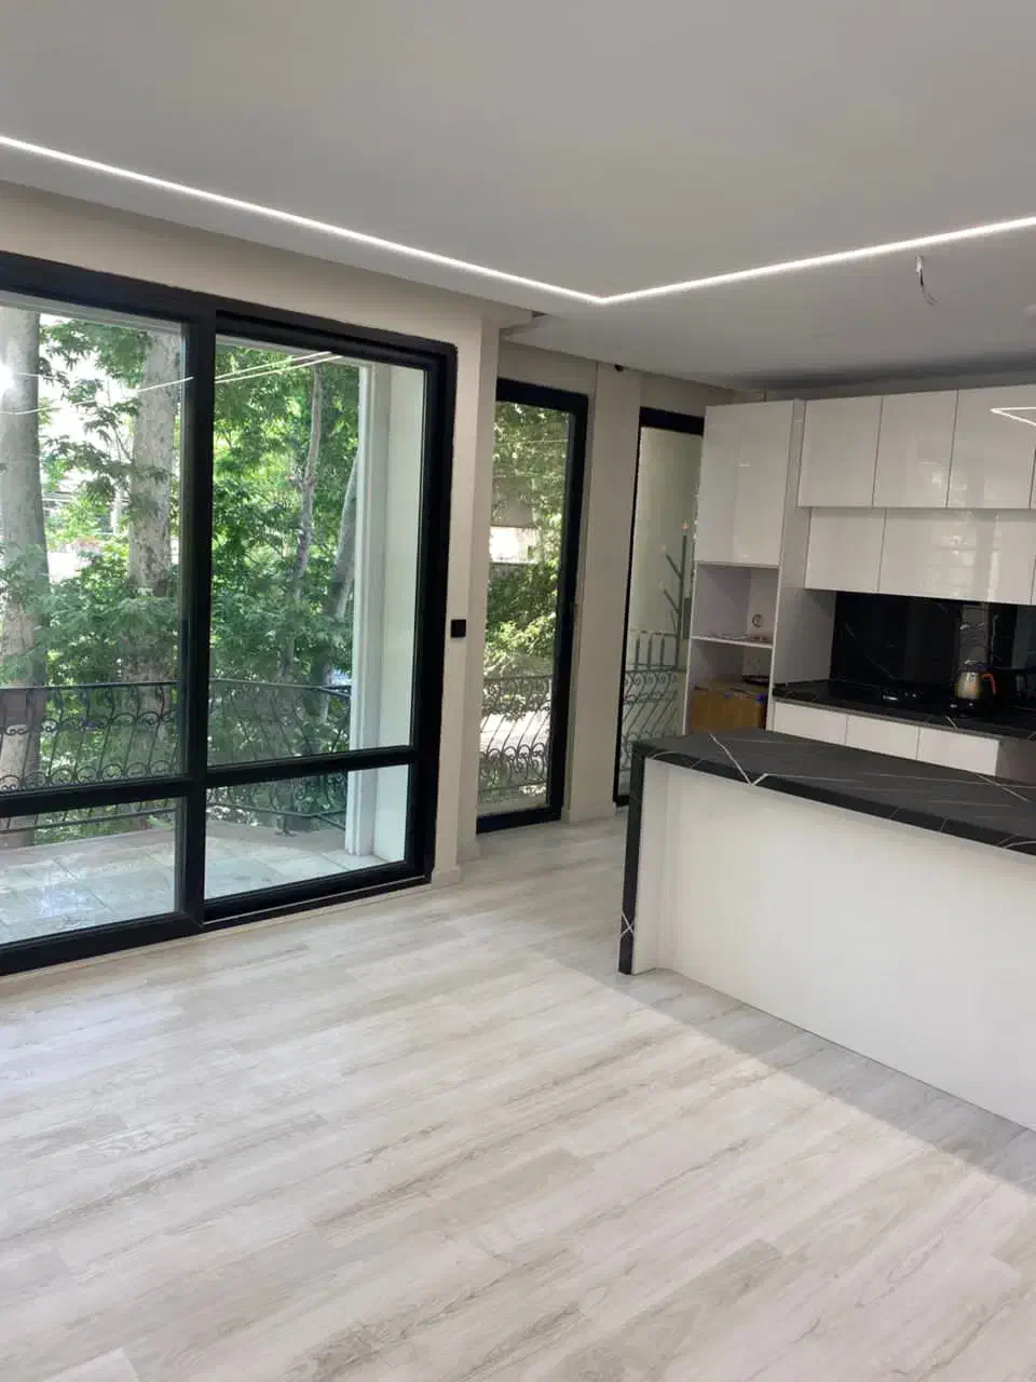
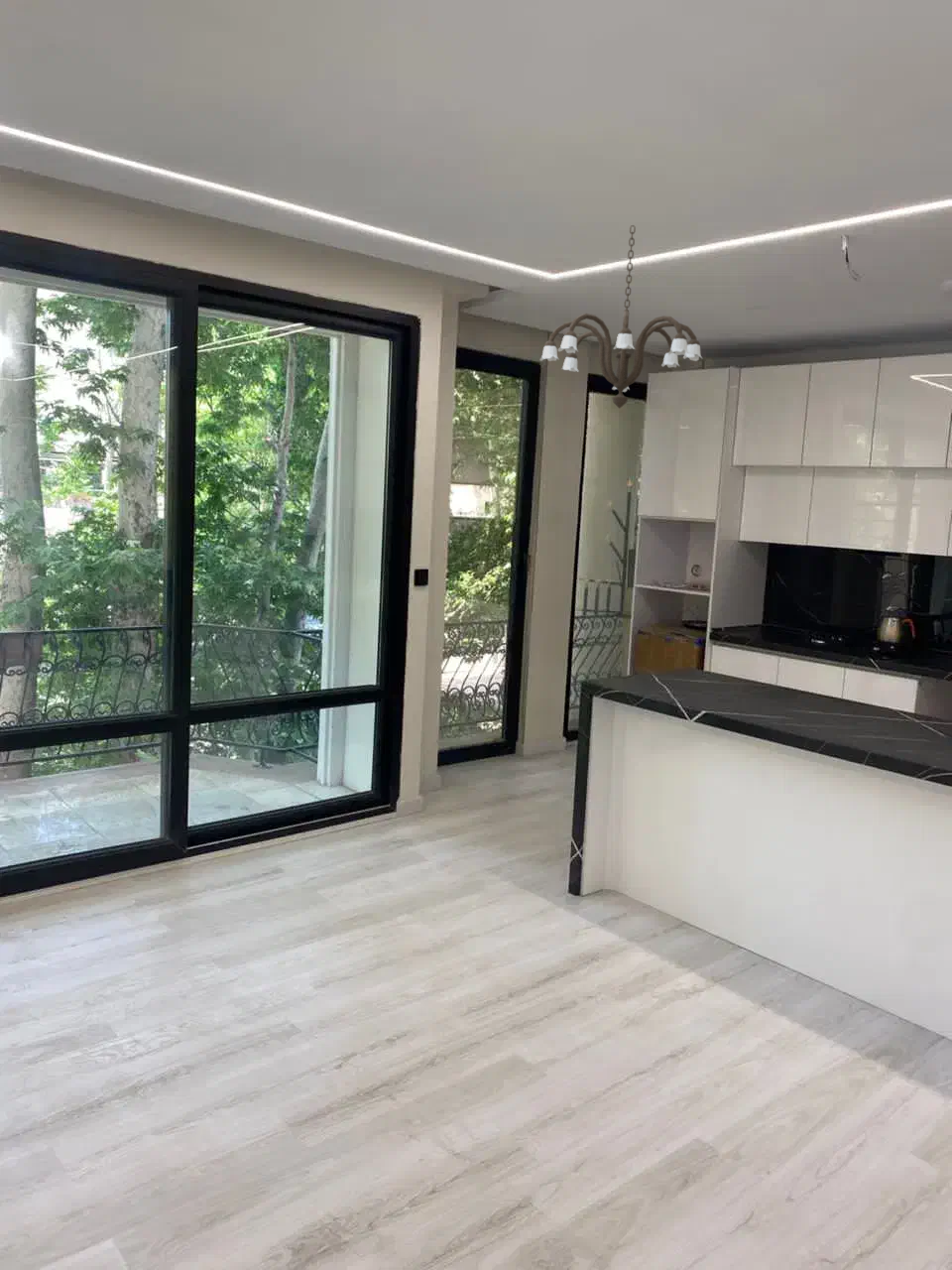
+ chandelier [539,224,704,410]
